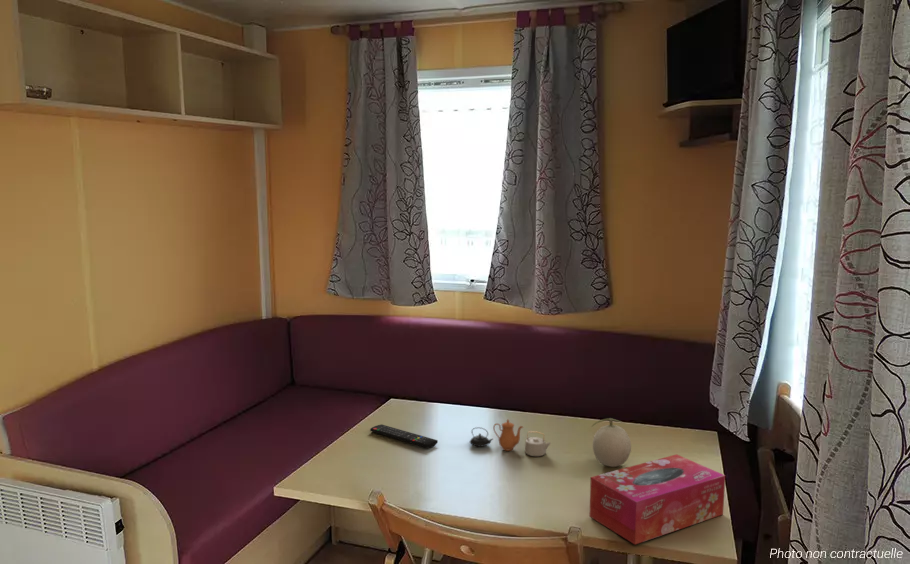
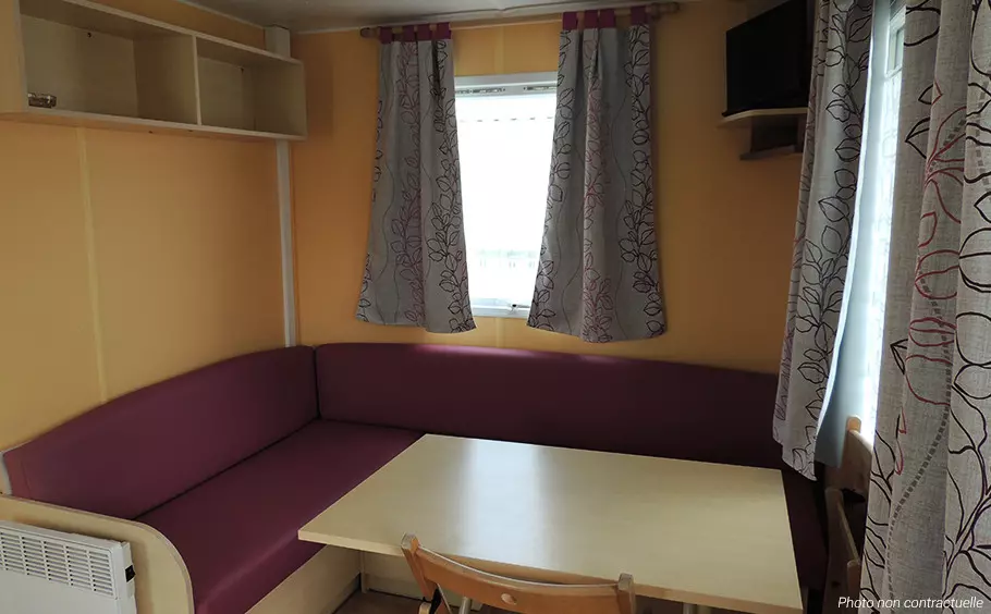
- fruit [590,417,632,468]
- tissue box [589,453,726,545]
- remote control [369,423,439,449]
- teapot [469,419,552,457]
